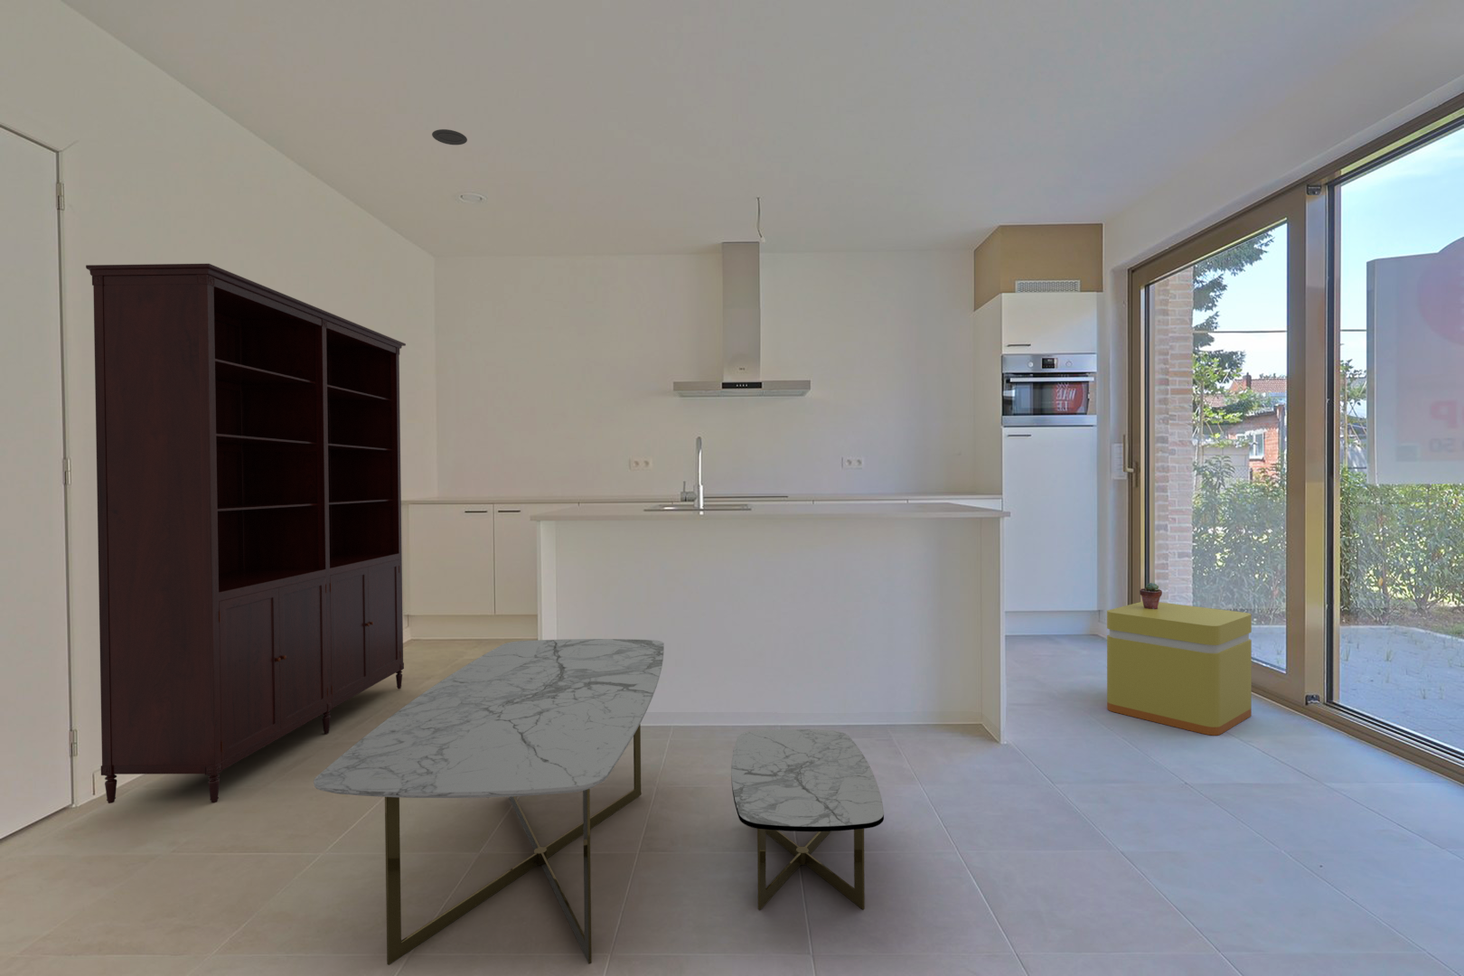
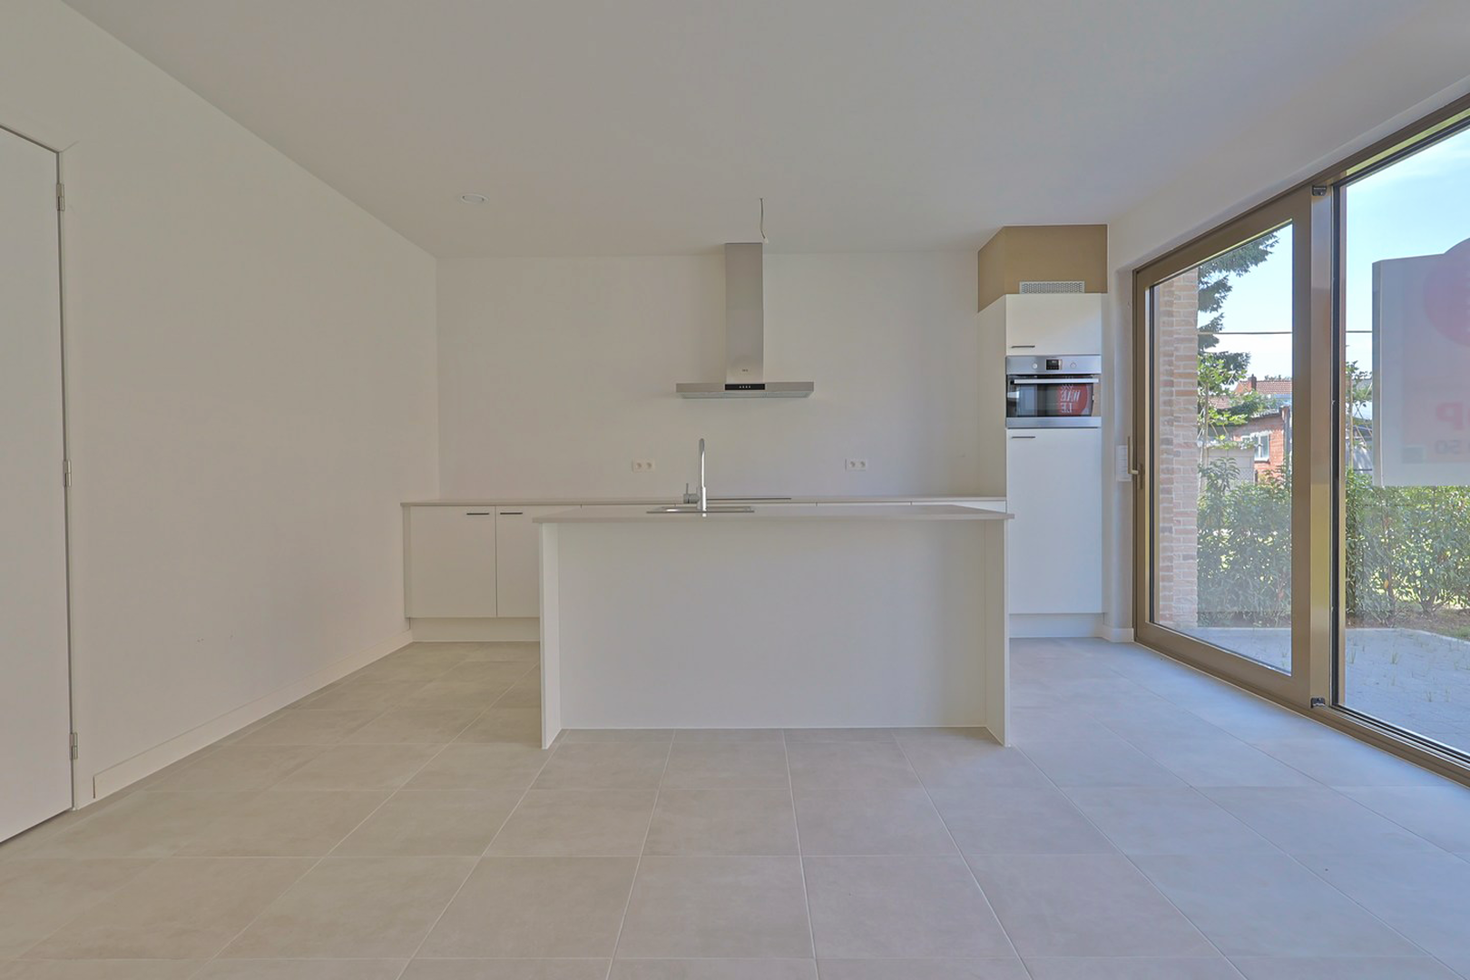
- potted succulent [1138,582,1163,609]
- recessed light [431,129,468,146]
- coffee table [313,638,884,966]
- storage box [1106,601,1253,736]
- bookshelf [85,263,406,804]
